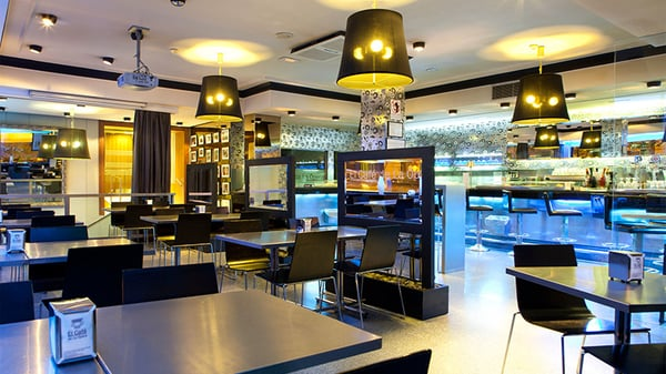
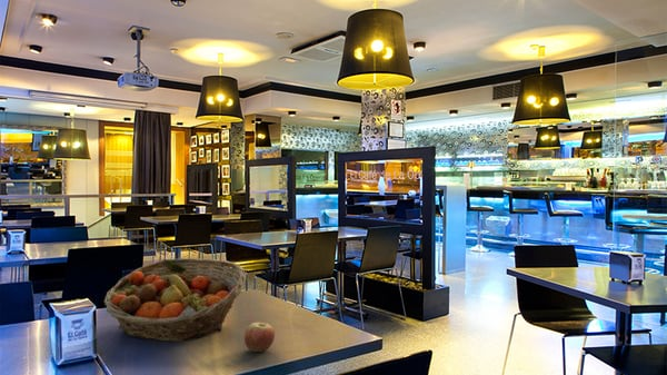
+ apple [243,322,276,353]
+ fruit basket [102,257,247,343]
